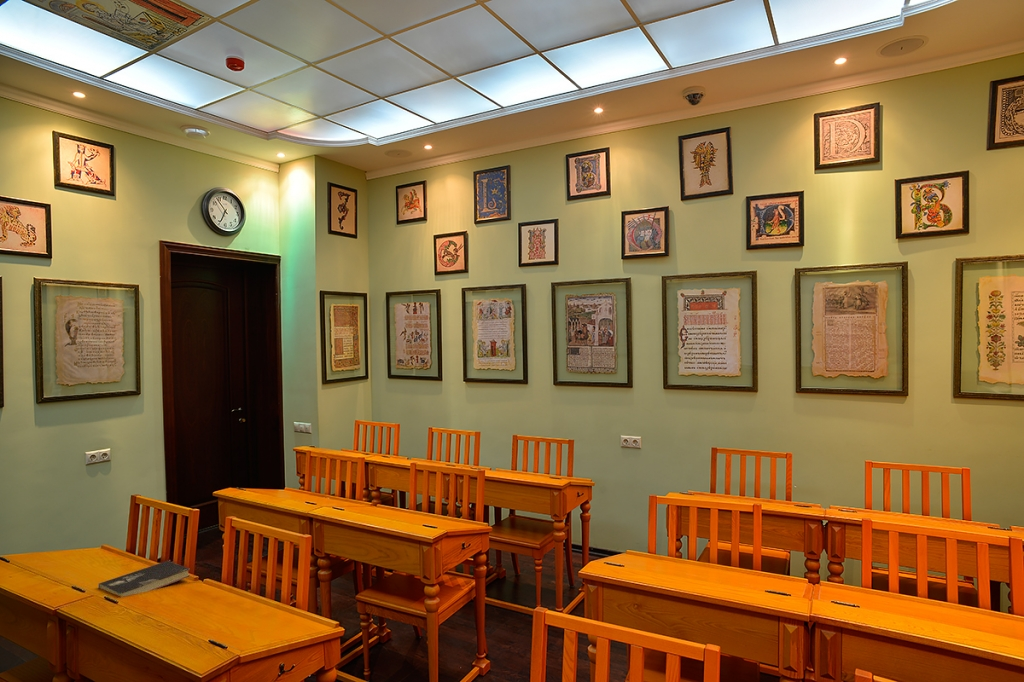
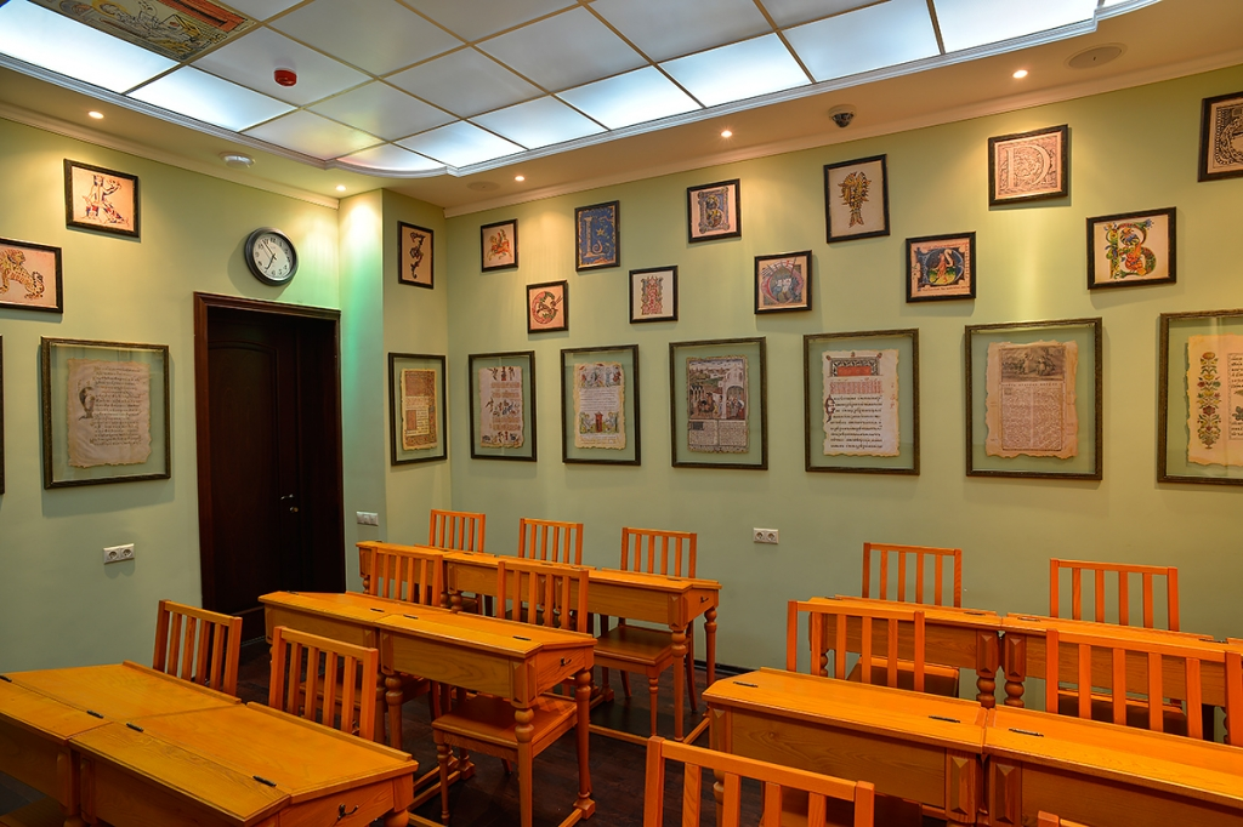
- book [98,560,191,598]
